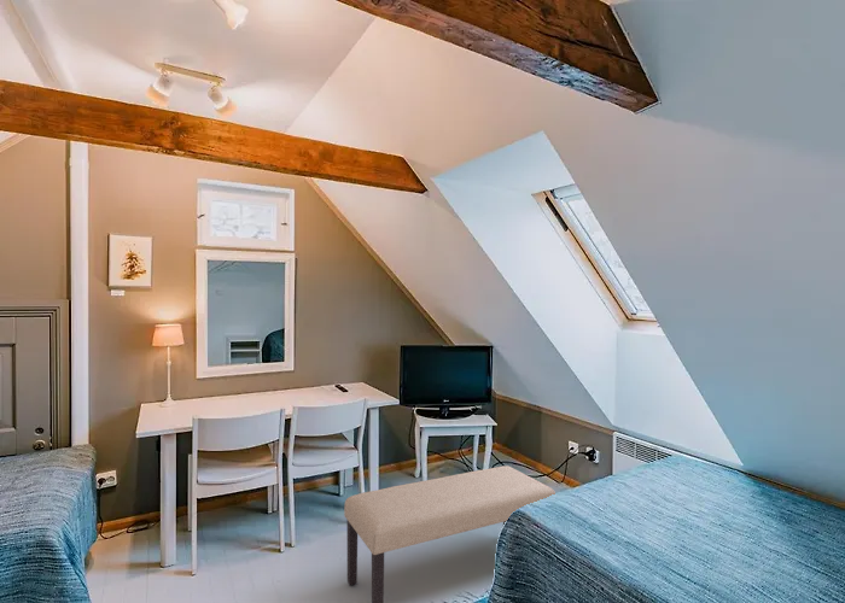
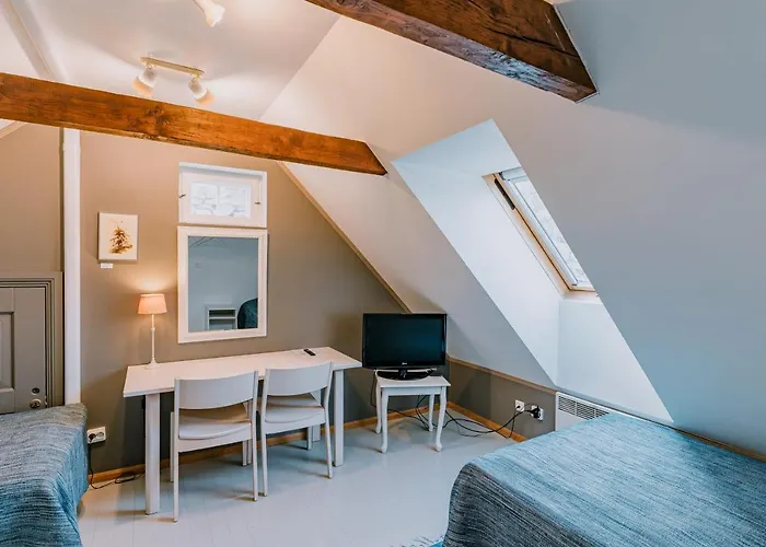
- bench [343,464,556,603]
